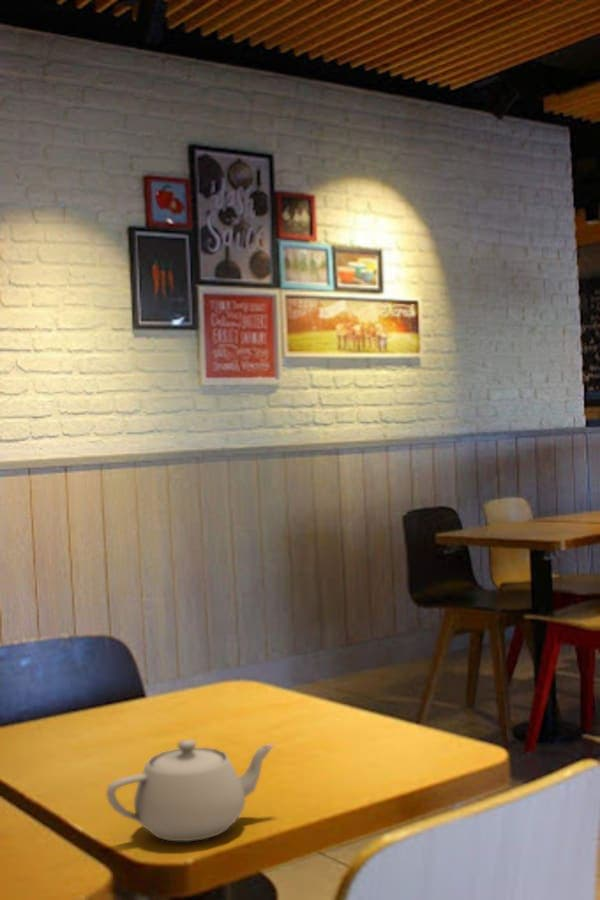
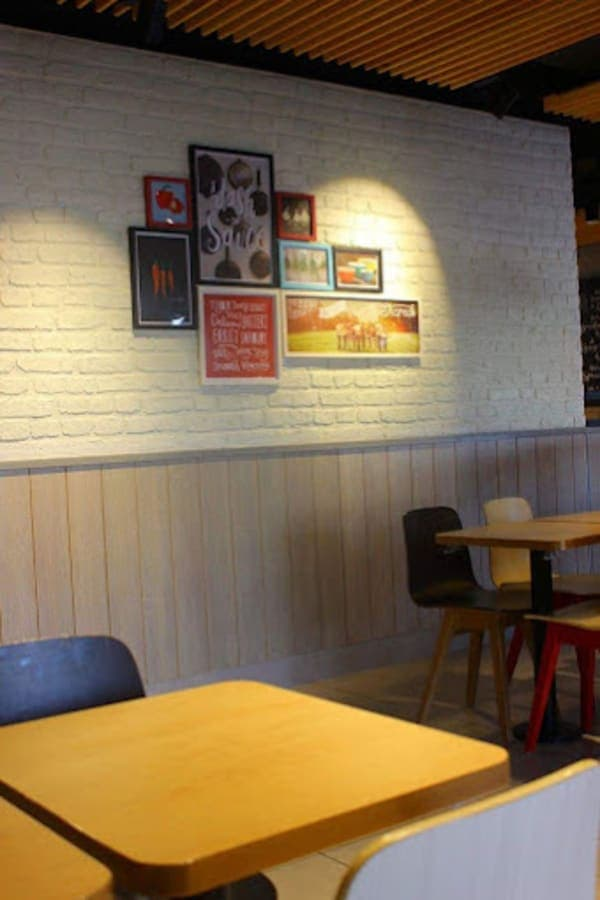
- teapot [105,739,276,842]
